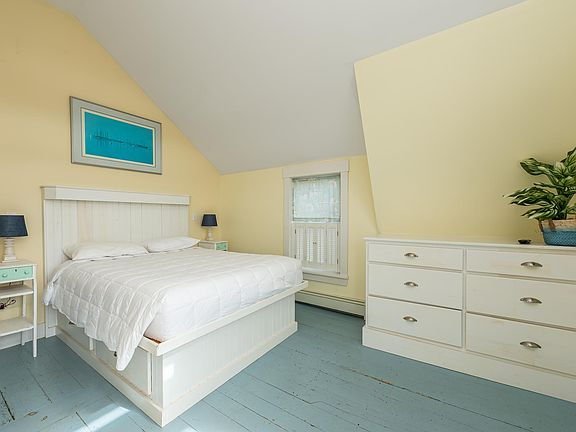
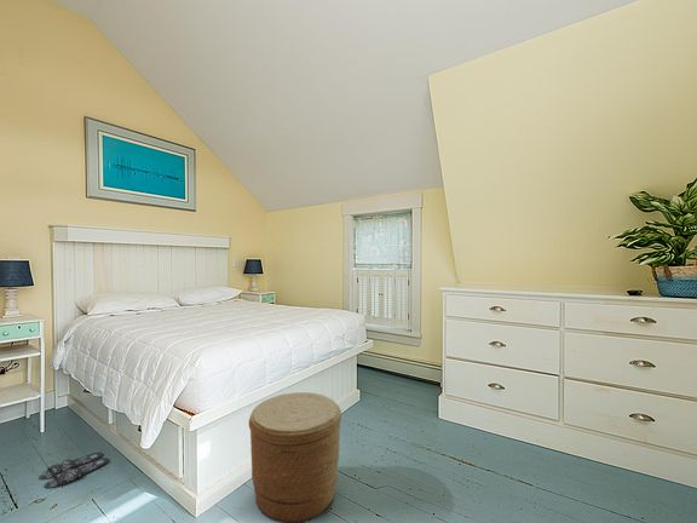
+ woven basket [248,391,342,523]
+ slippers [38,450,110,489]
